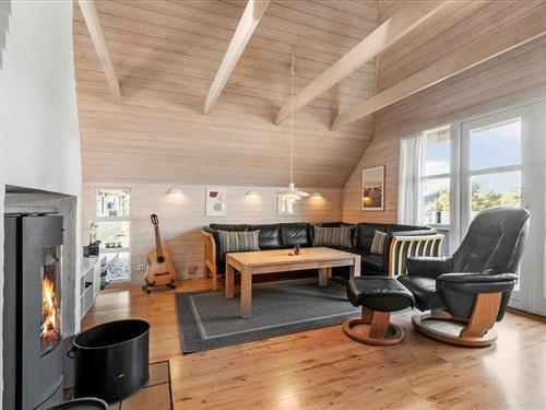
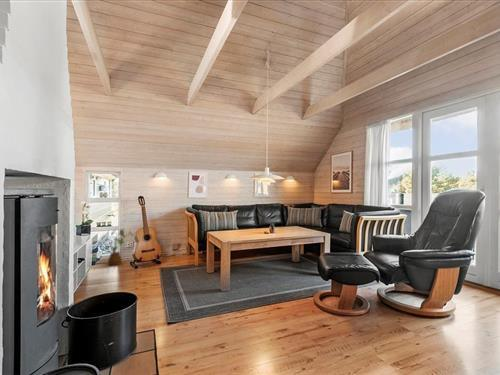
+ house plant [100,228,134,266]
